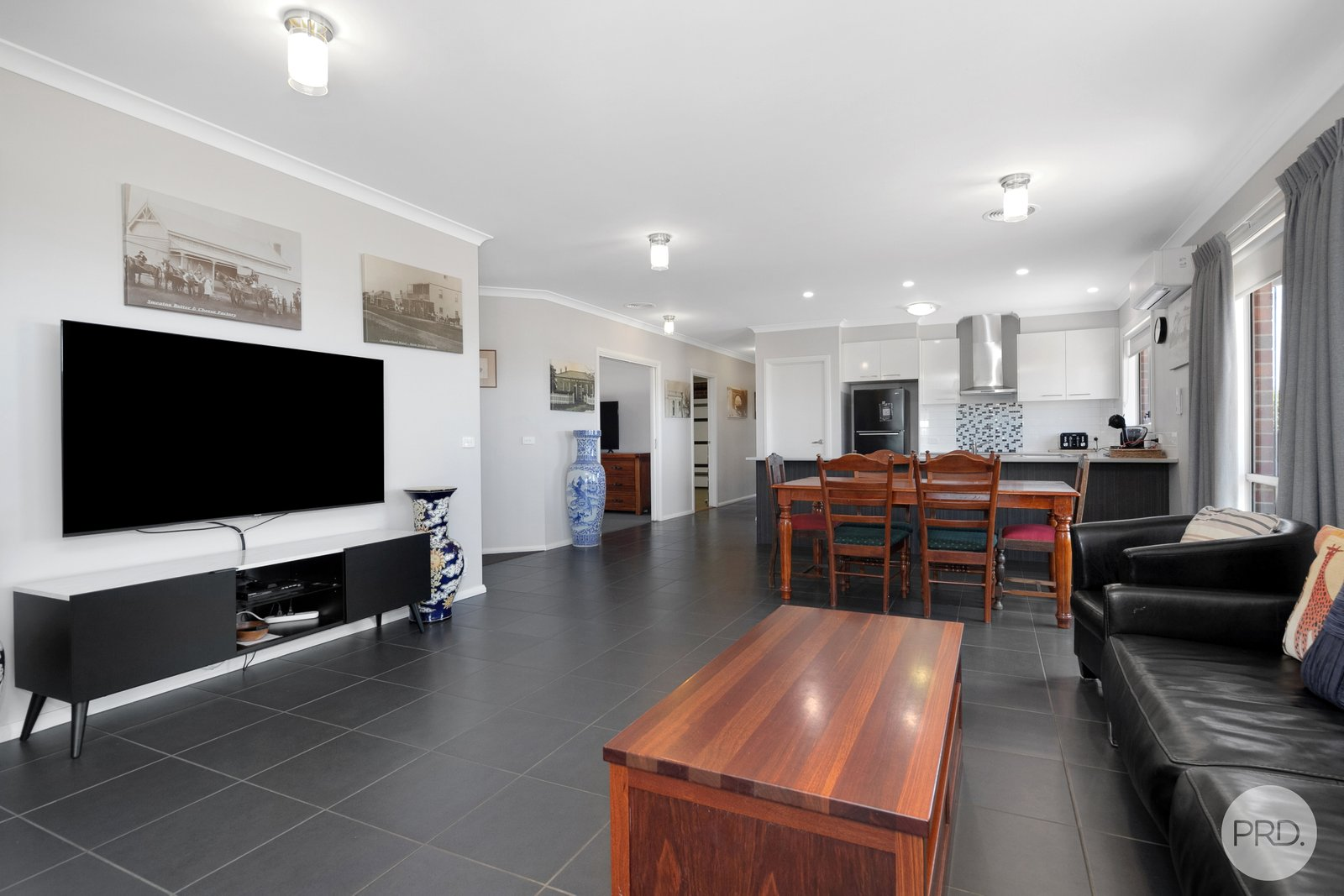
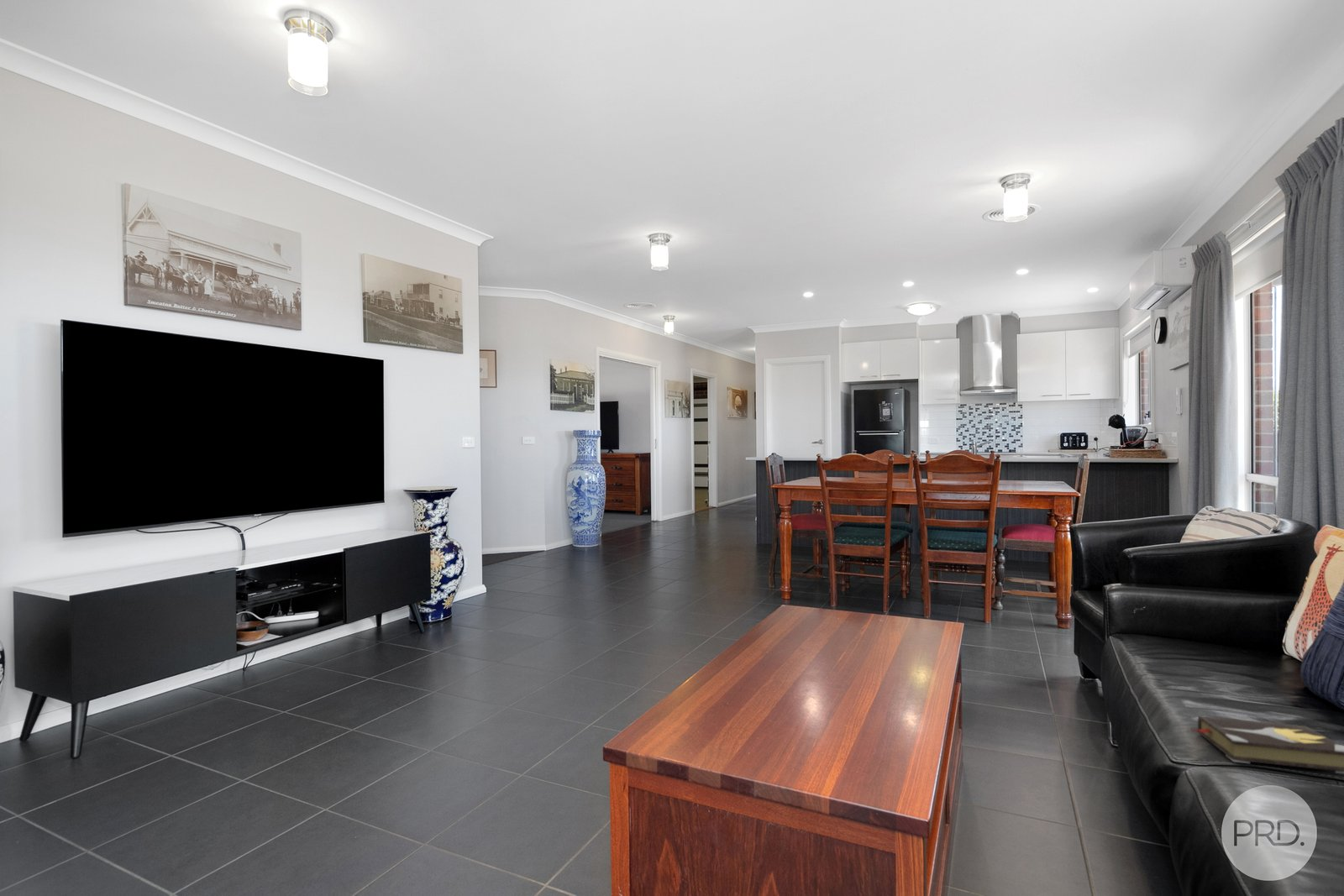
+ hardback book [1191,715,1344,775]
